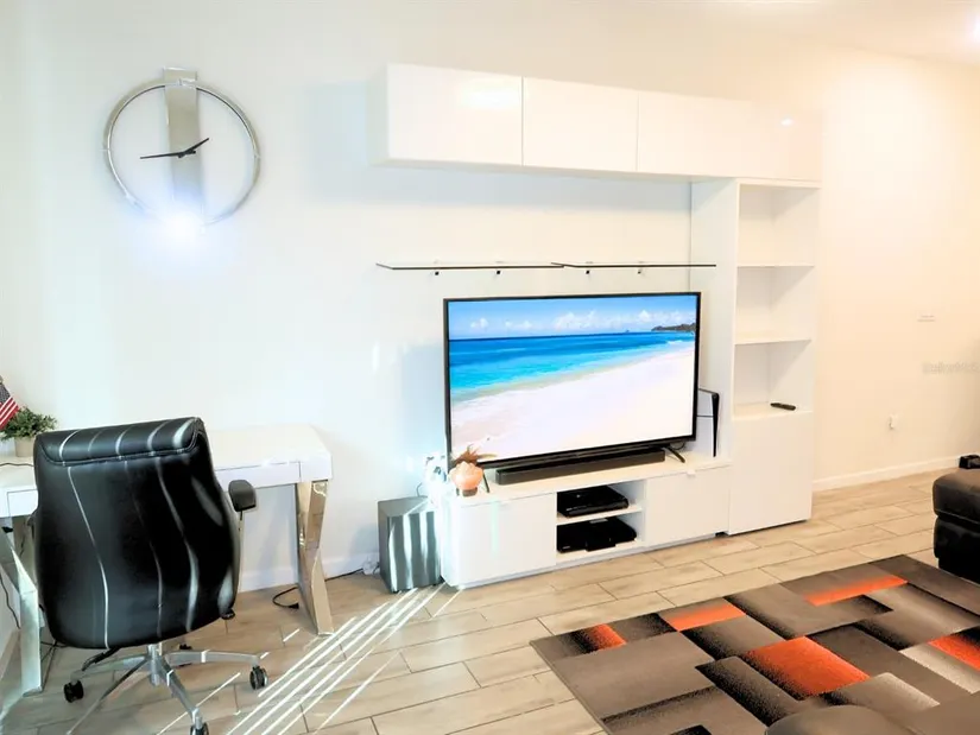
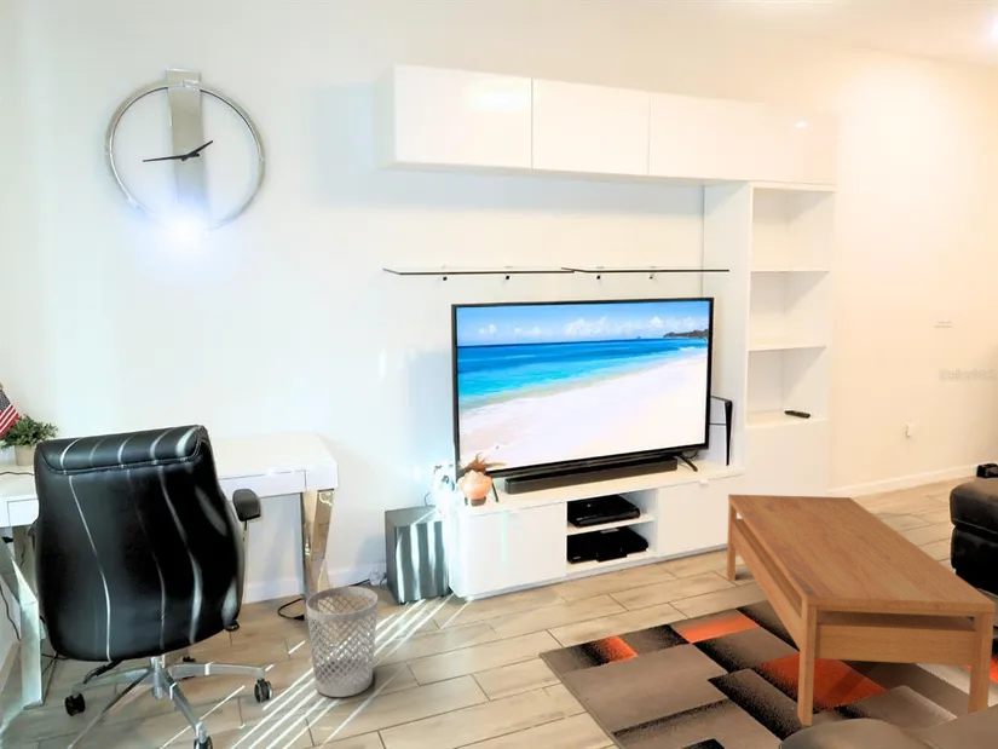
+ coffee table [726,494,997,727]
+ wastebasket [305,586,379,698]
